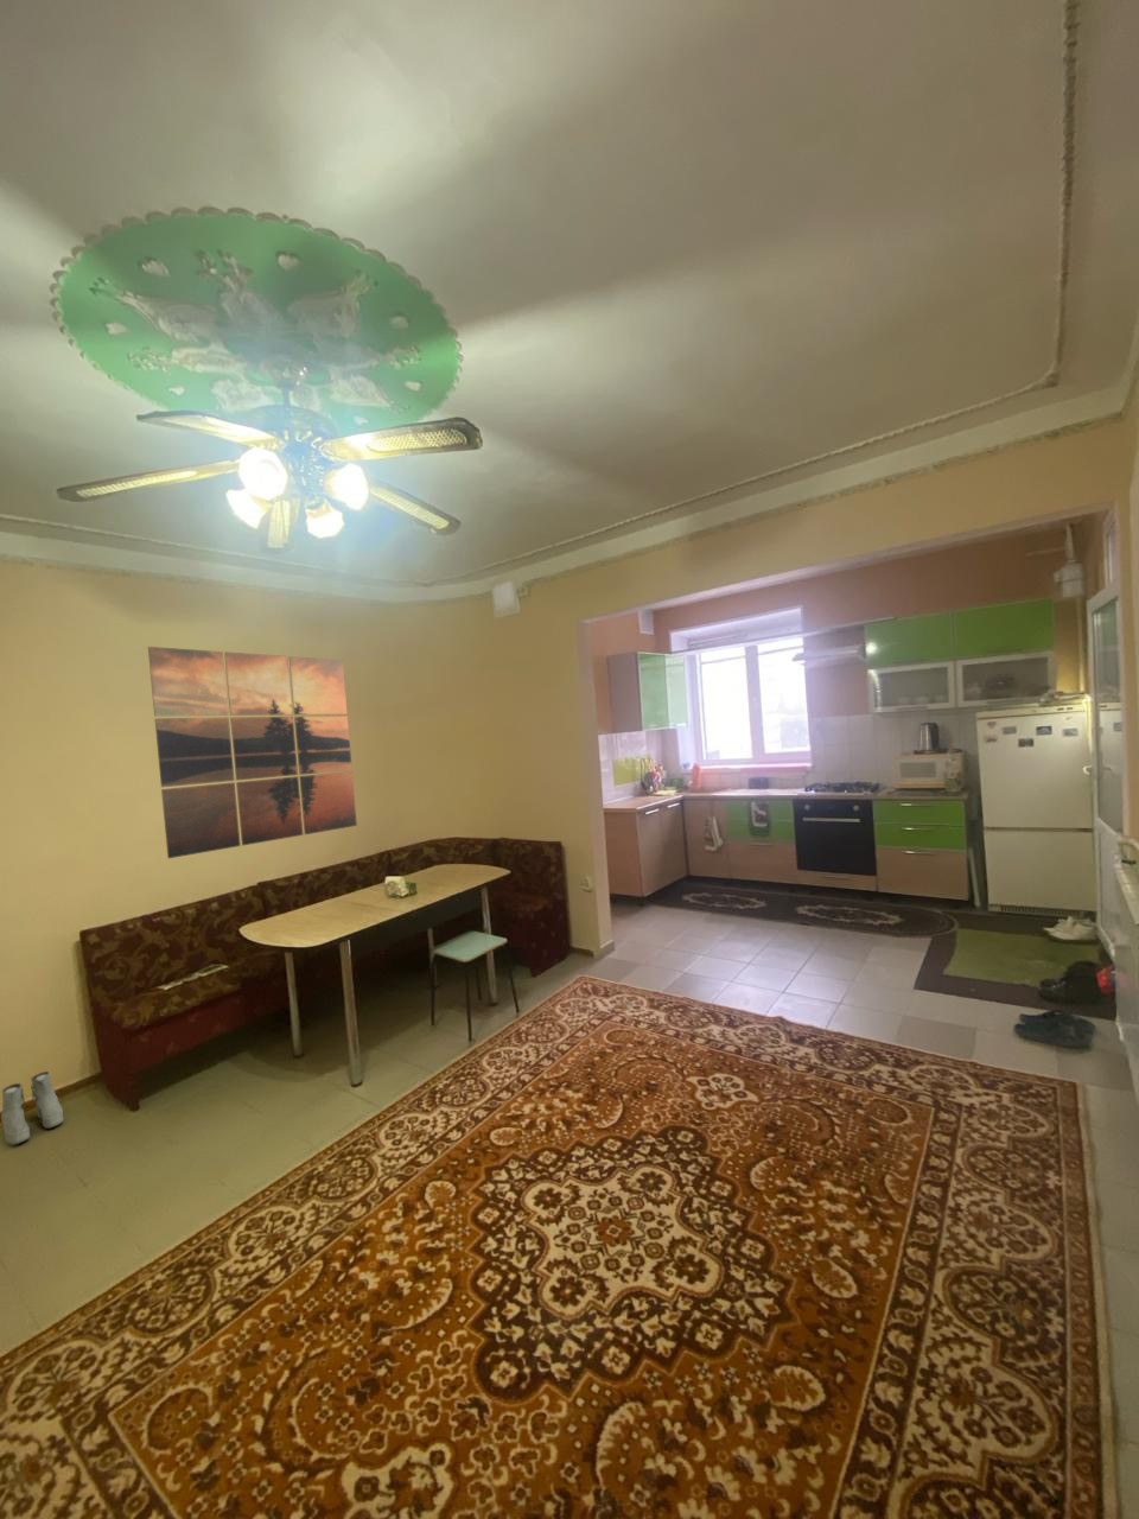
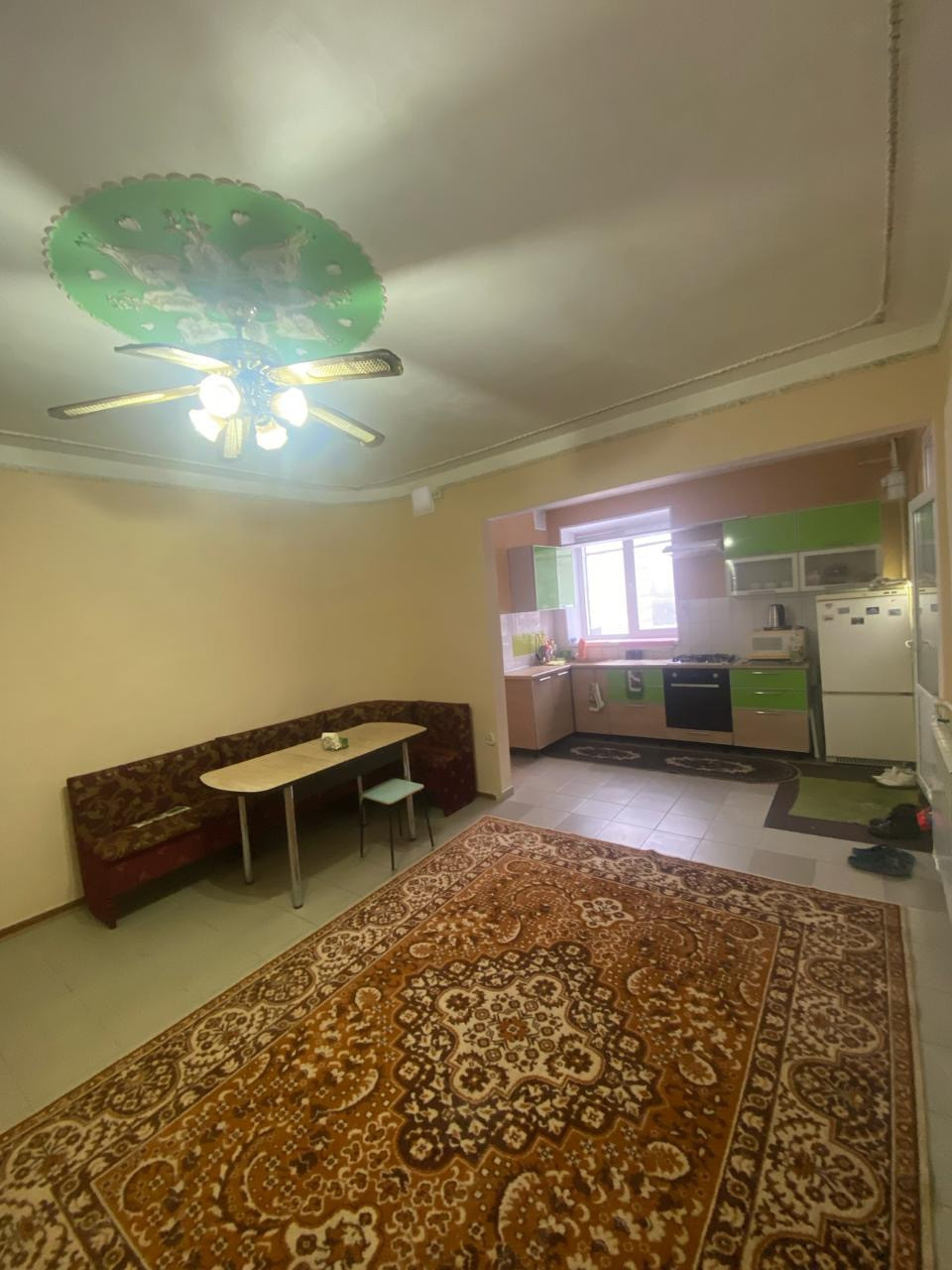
- boots [0,1070,66,1146]
- wall art [147,646,358,859]
